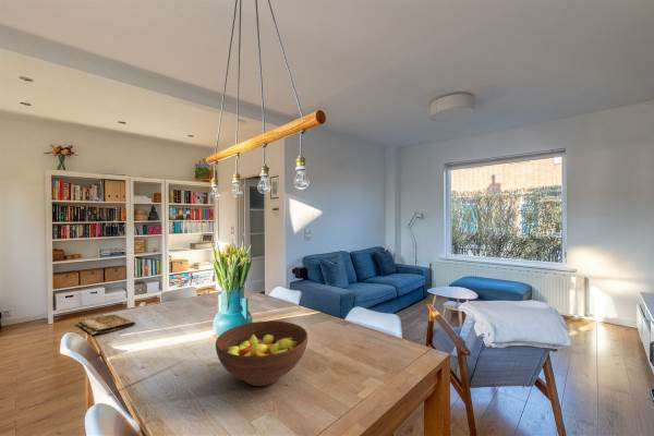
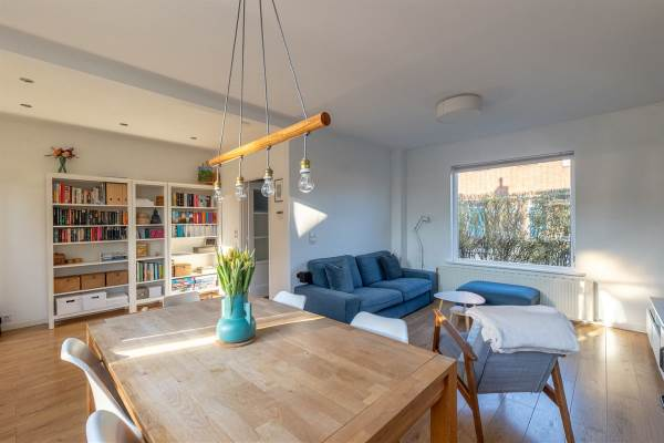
- book [74,313,136,336]
- fruit bowl [215,319,308,387]
